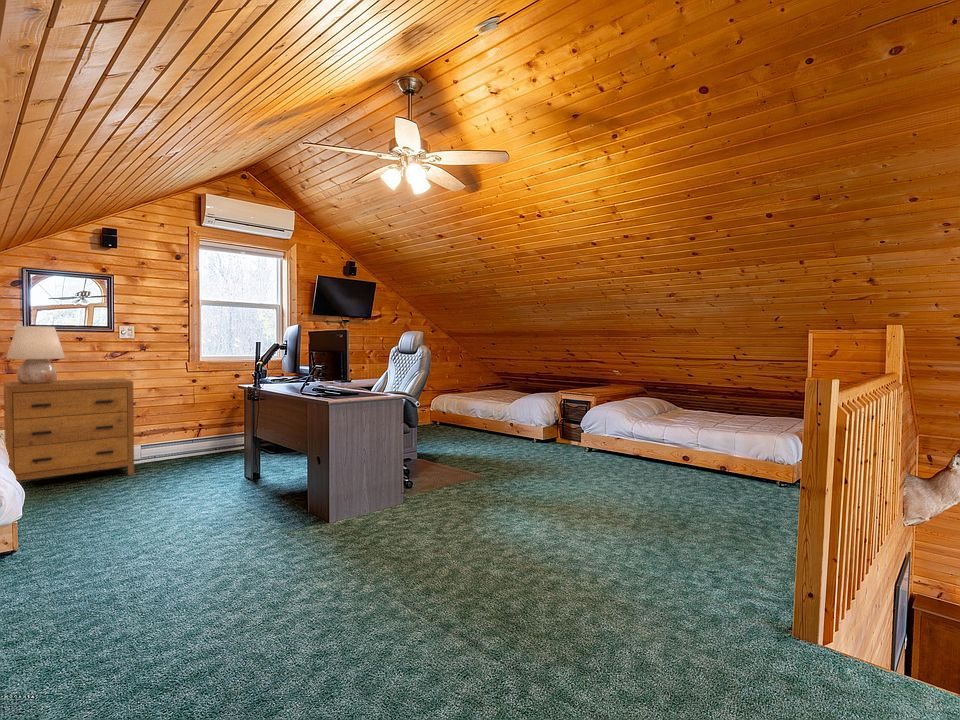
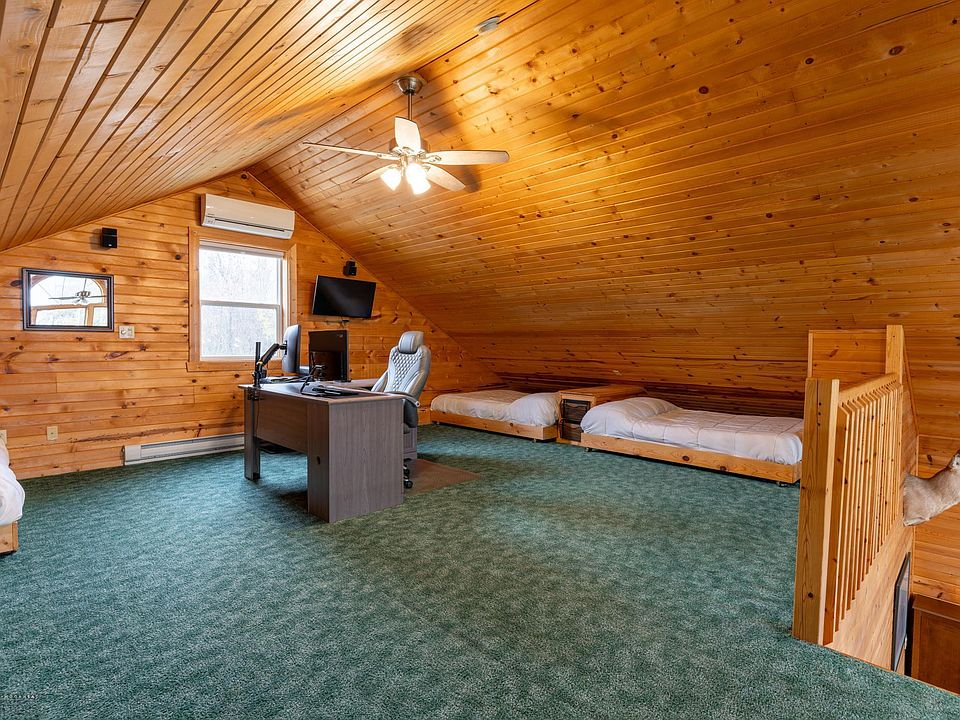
- table lamp [5,325,66,384]
- dresser [3,377,135,482]
